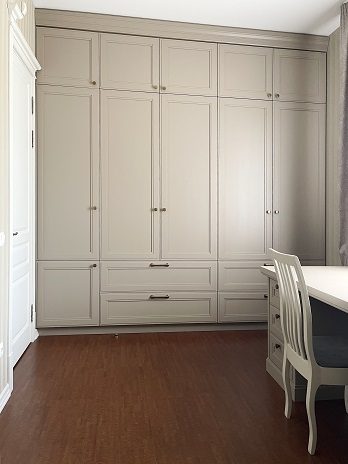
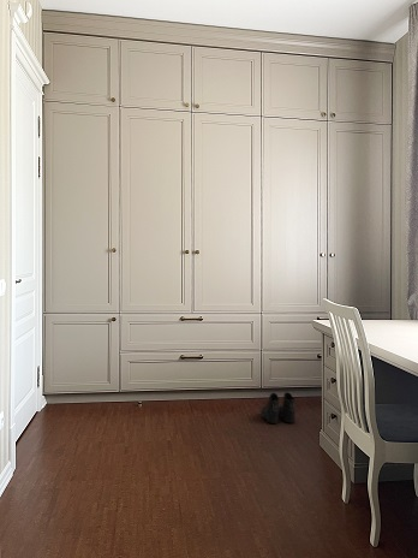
+ boots [259,391,297,425]
